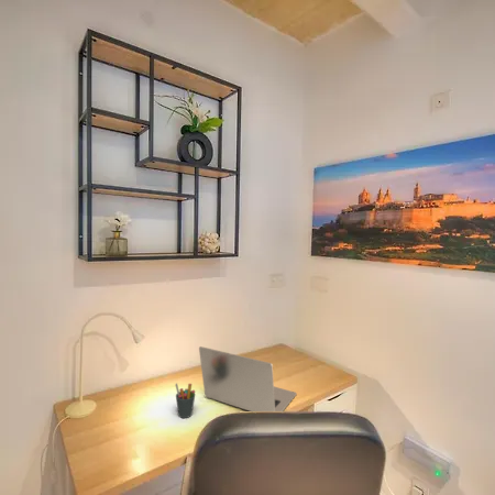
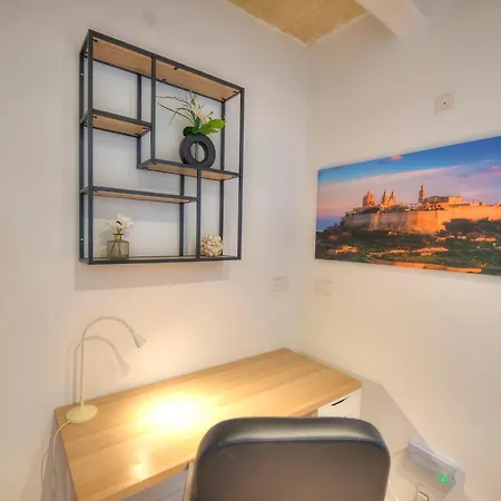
- laptop [198,345,298,413]
- pen holder [174,382,196,419]
